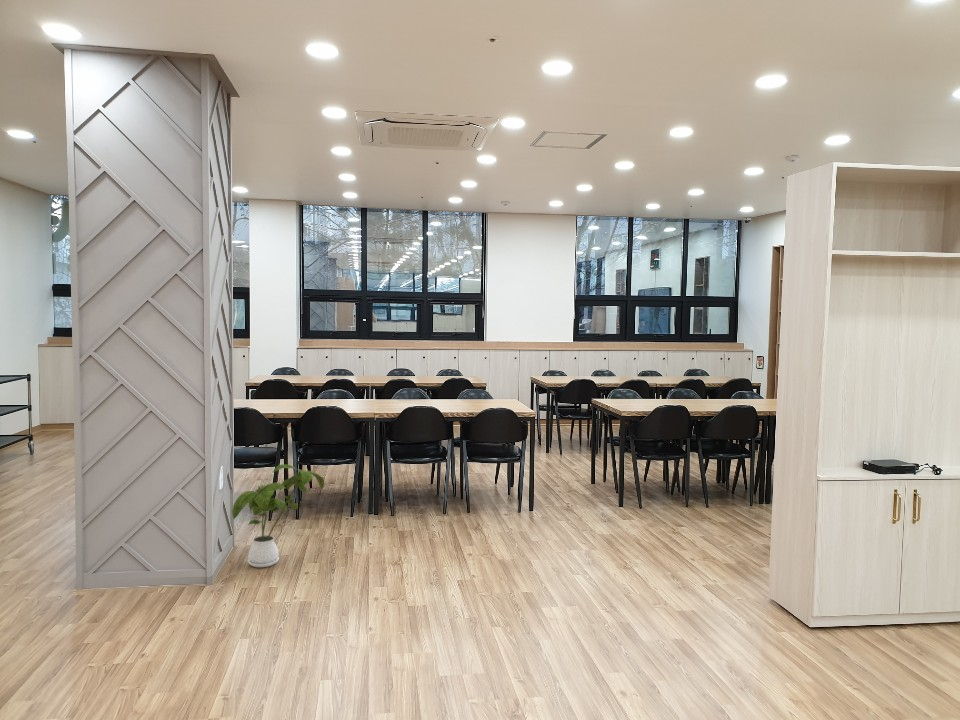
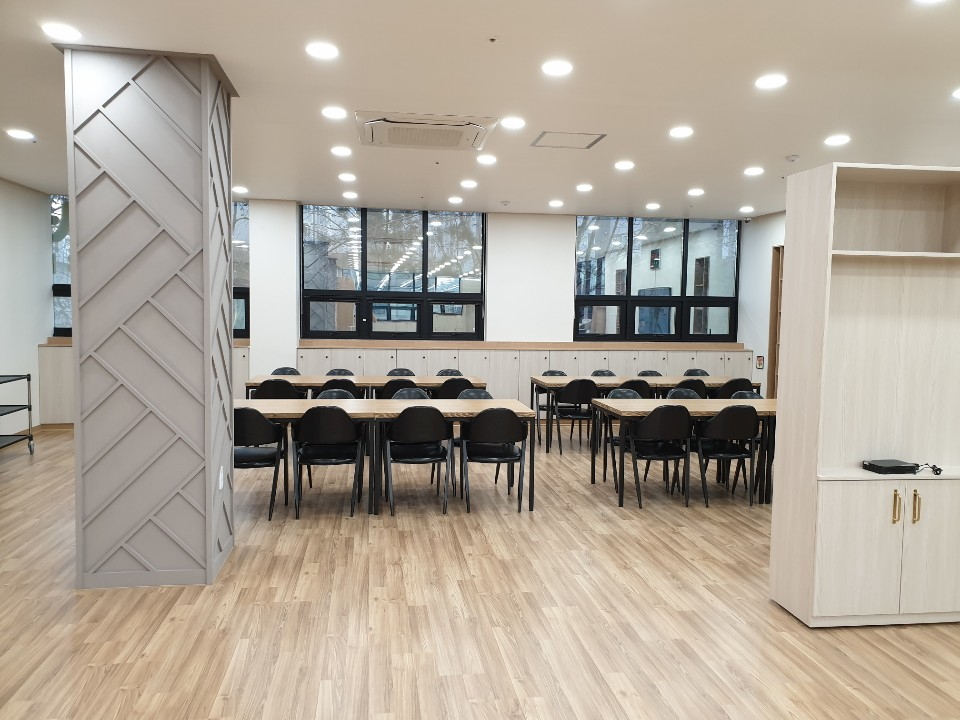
- house plant [231,463,325,568]
